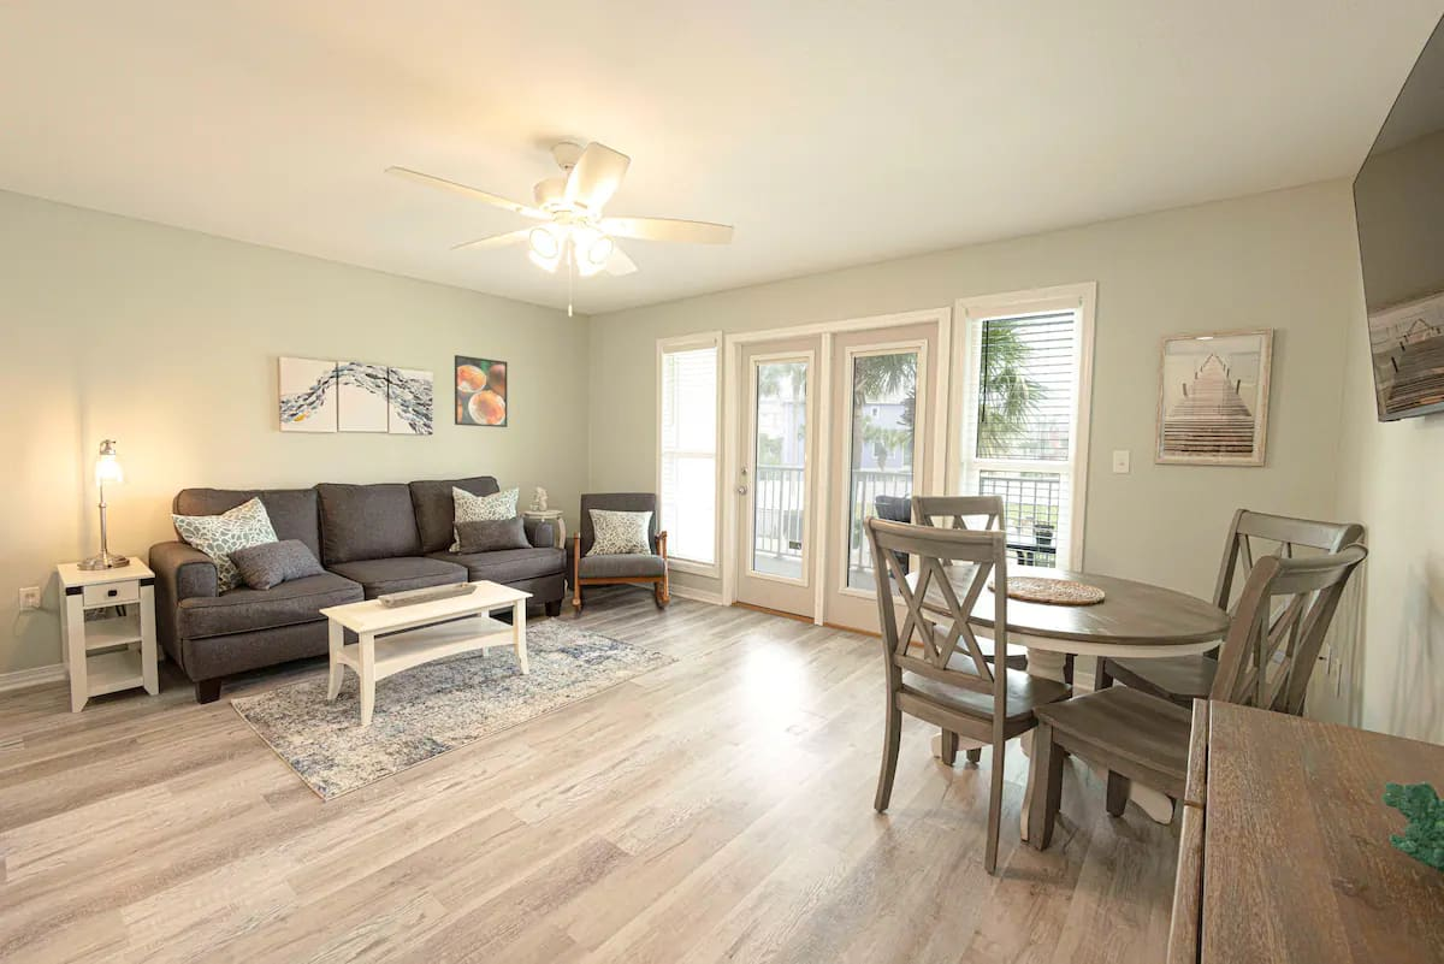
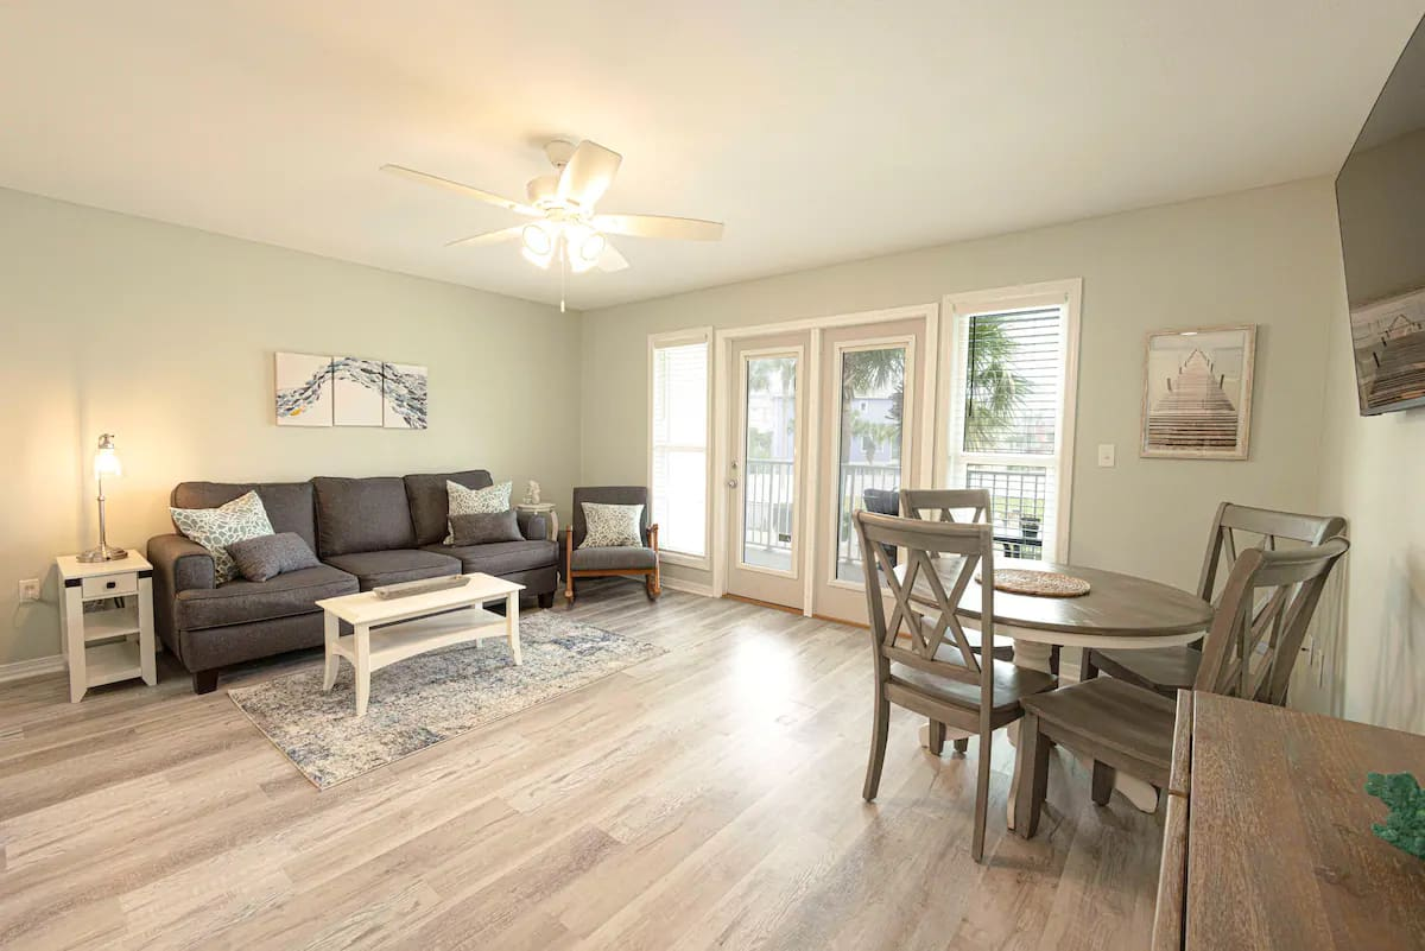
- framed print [454,354,508,428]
